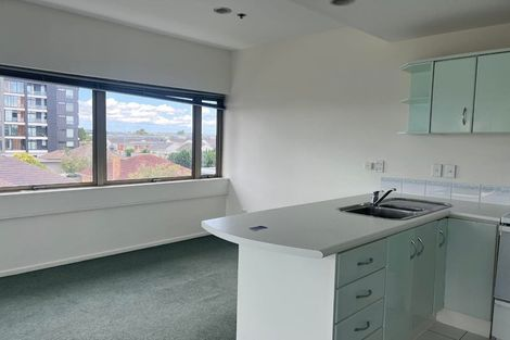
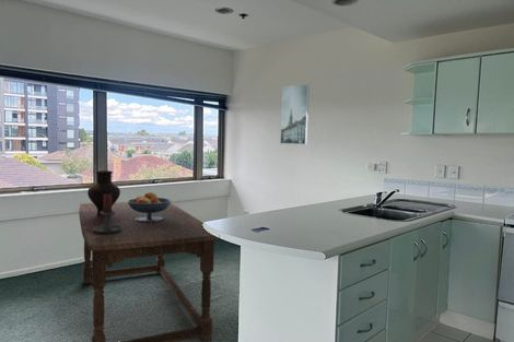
+ fruit bowl [127,191,172,222]
+ candle holder [93,193,130,234]
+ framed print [279,83,311,145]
+ dining table [78,200,220,342]
+ vase [86,169,121,215]
